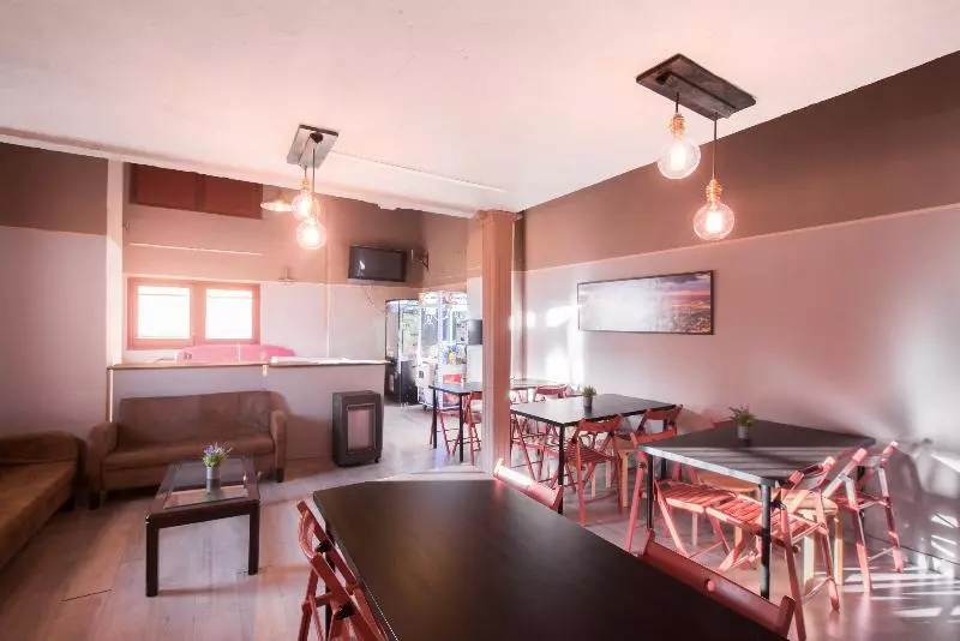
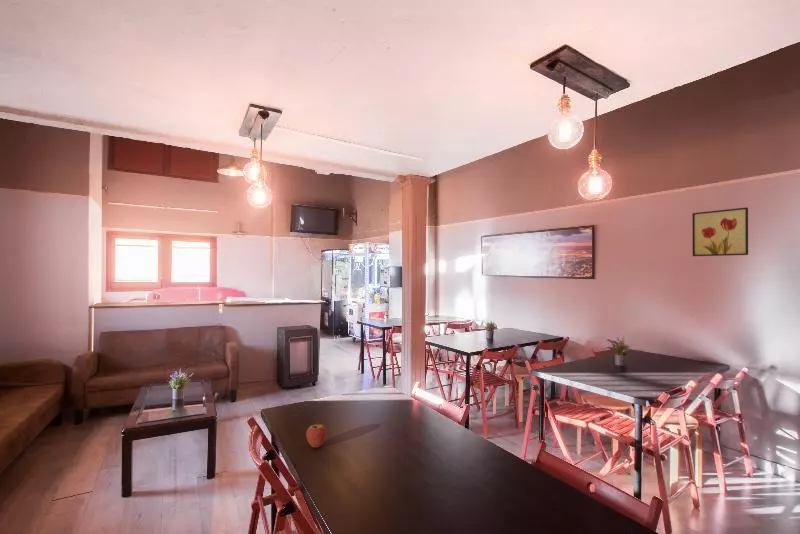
+ fruit [305,420,328,448]
+ wall art [691,207,749,257]
